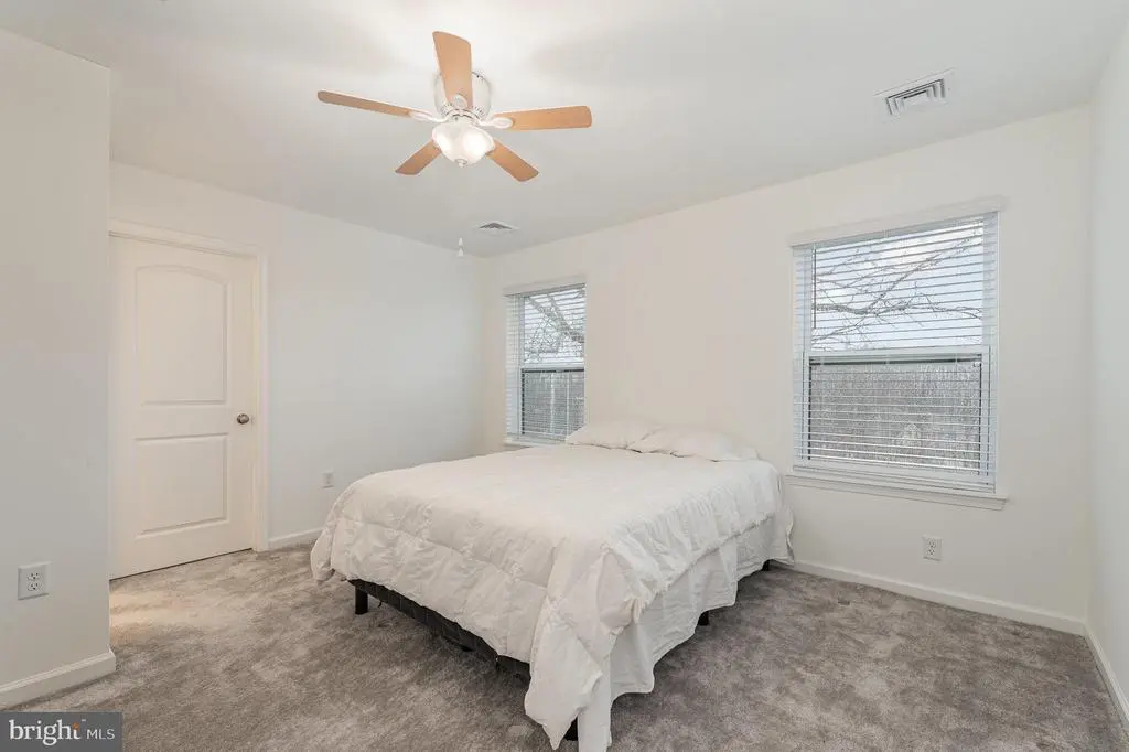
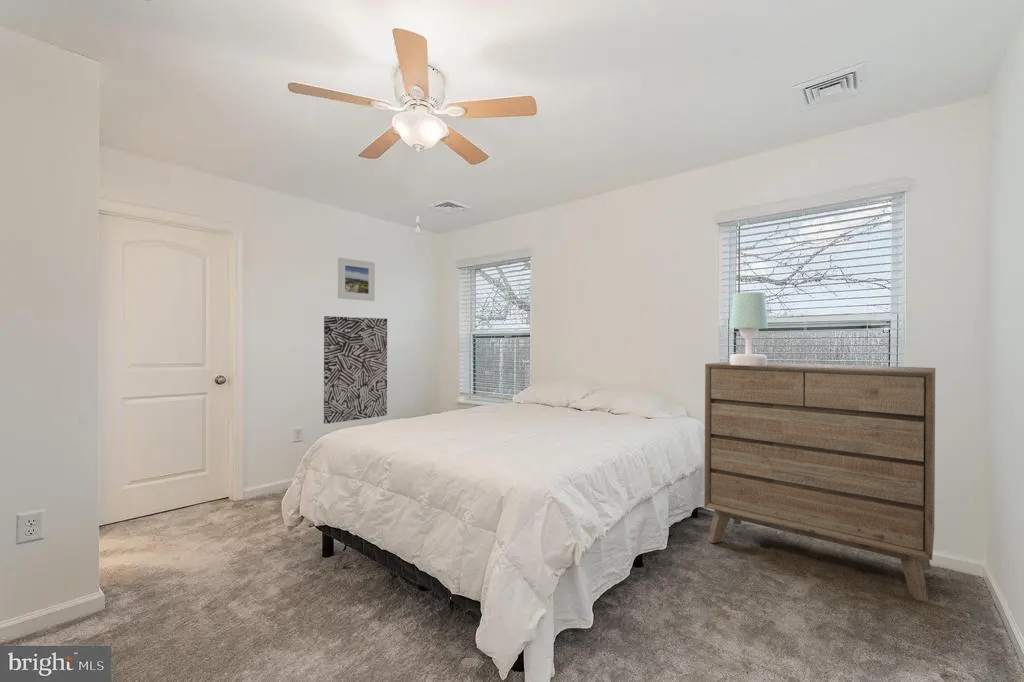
+ wall art [323,315,388,425]
+ table lamp [729,291,769,366]
+ dresser [703,361,936,602]
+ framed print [337,257,376,302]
